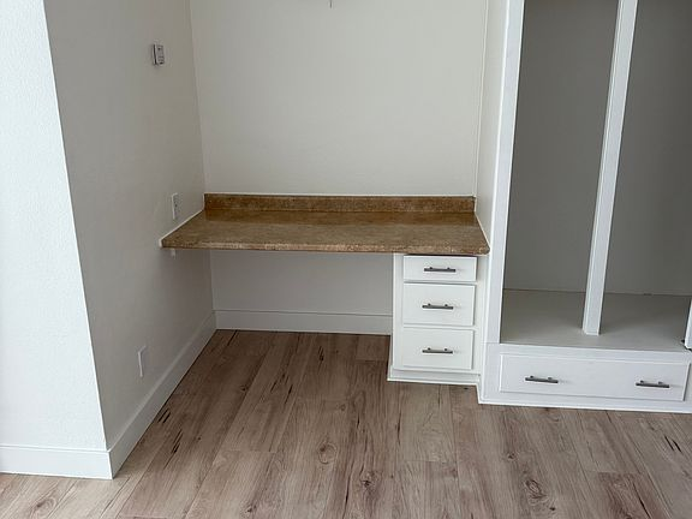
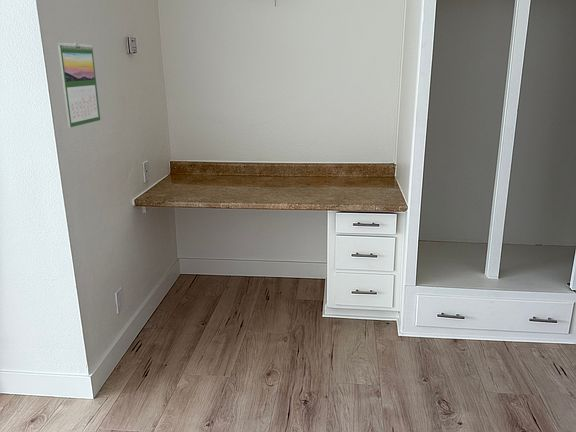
+ calendar [57,42,101,128]
